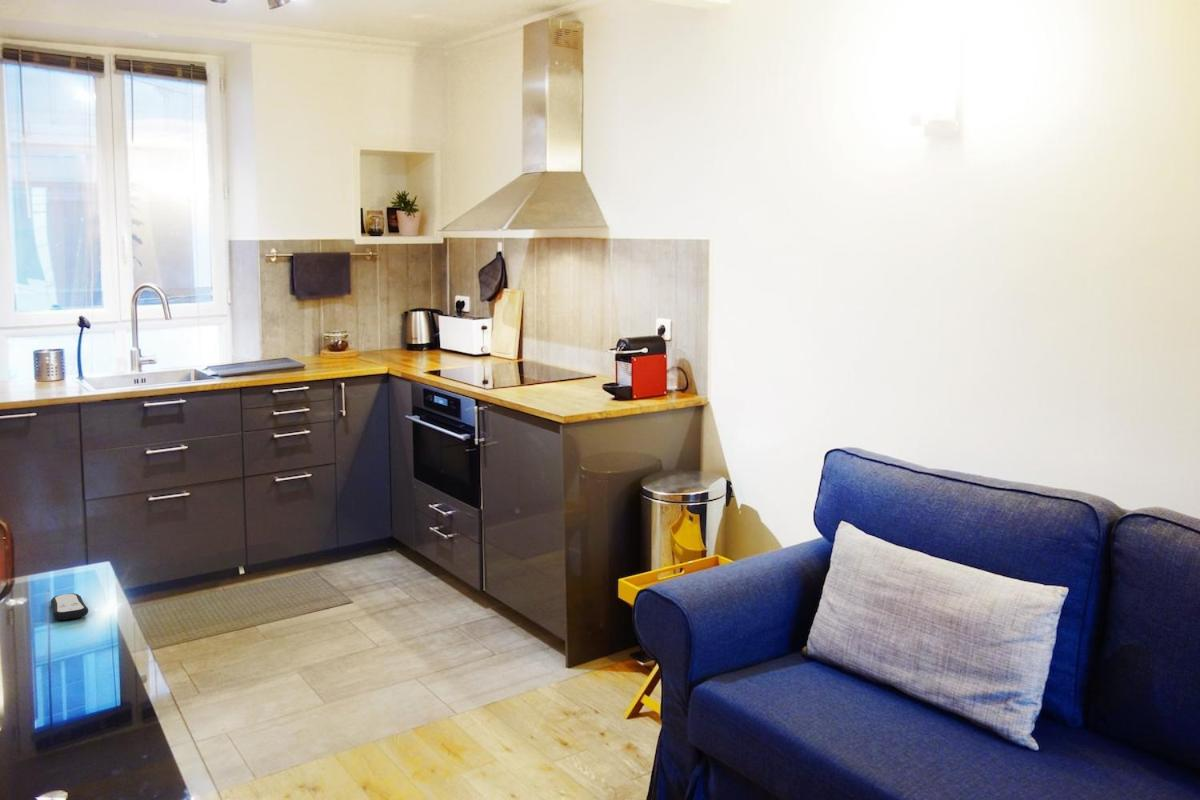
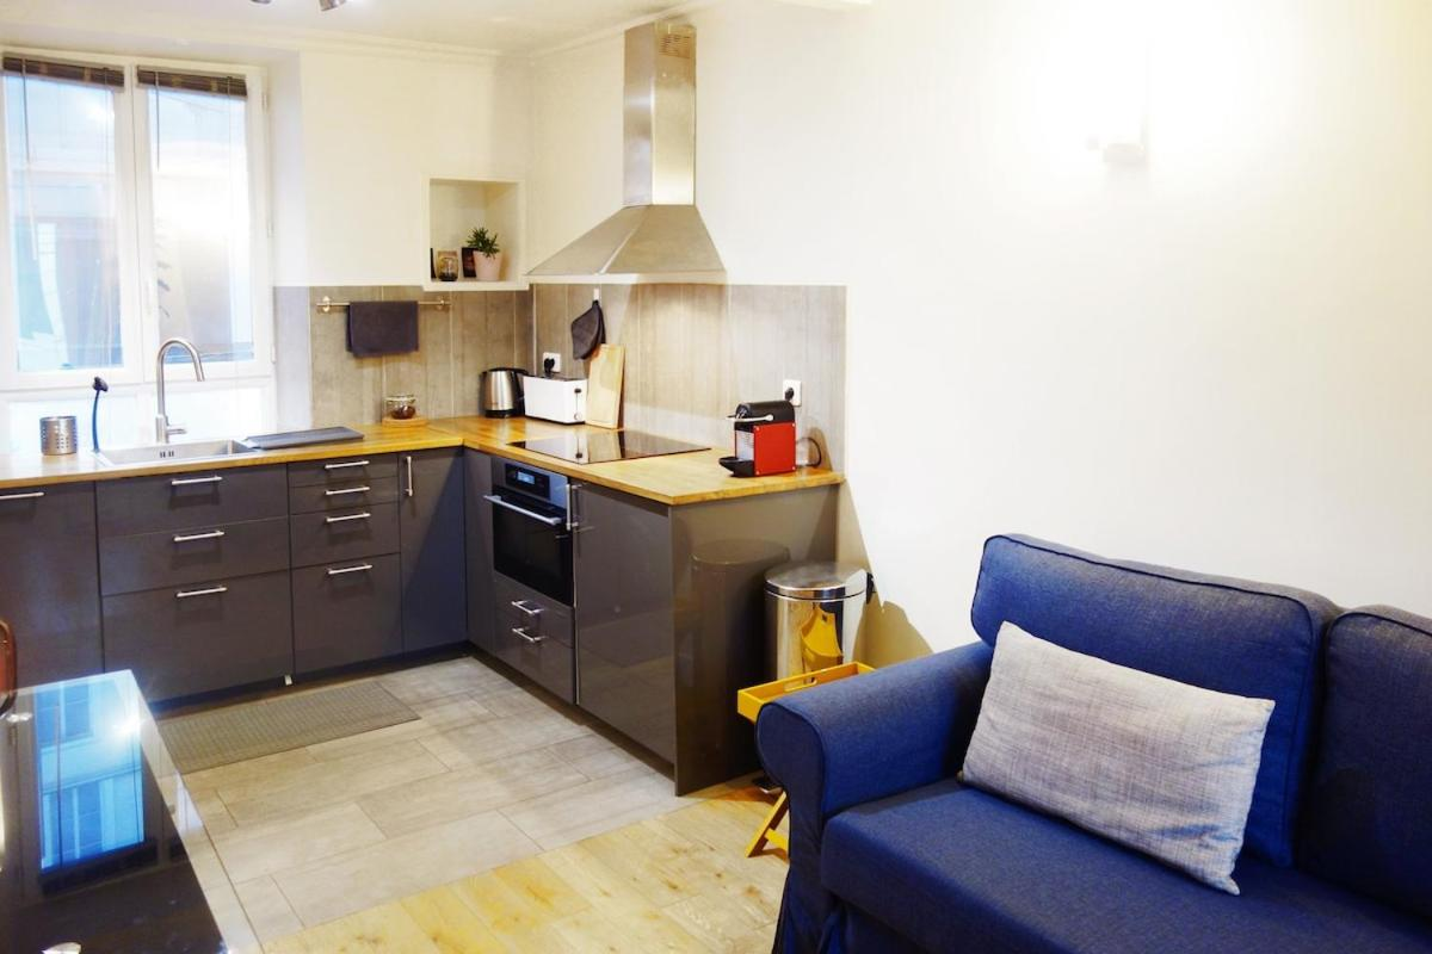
- remote control [50,592,89,621]
